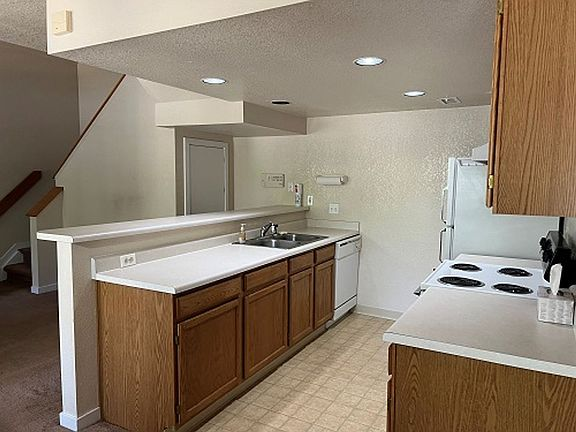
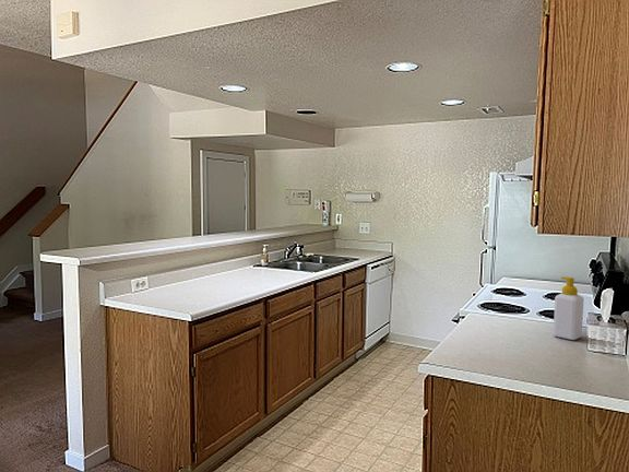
+ soap bottle [553,275,584,341]
